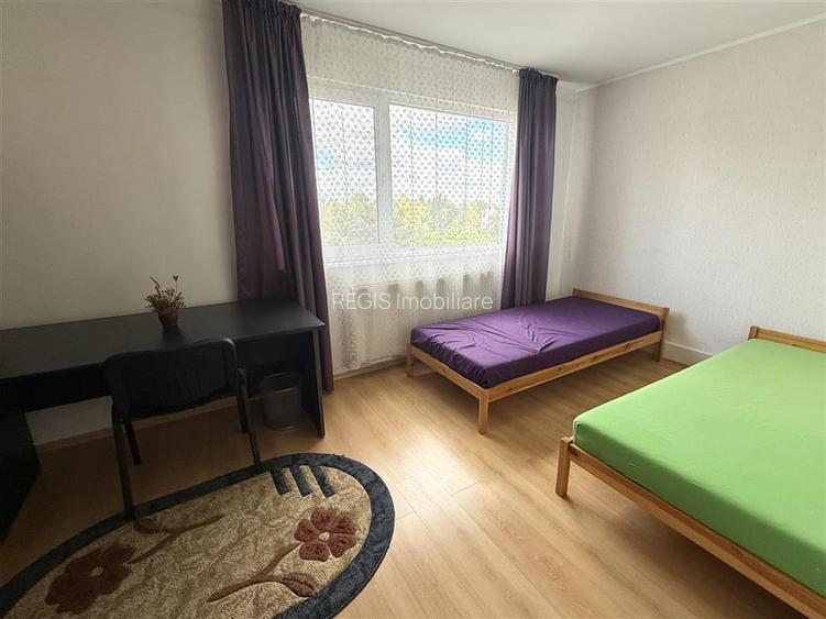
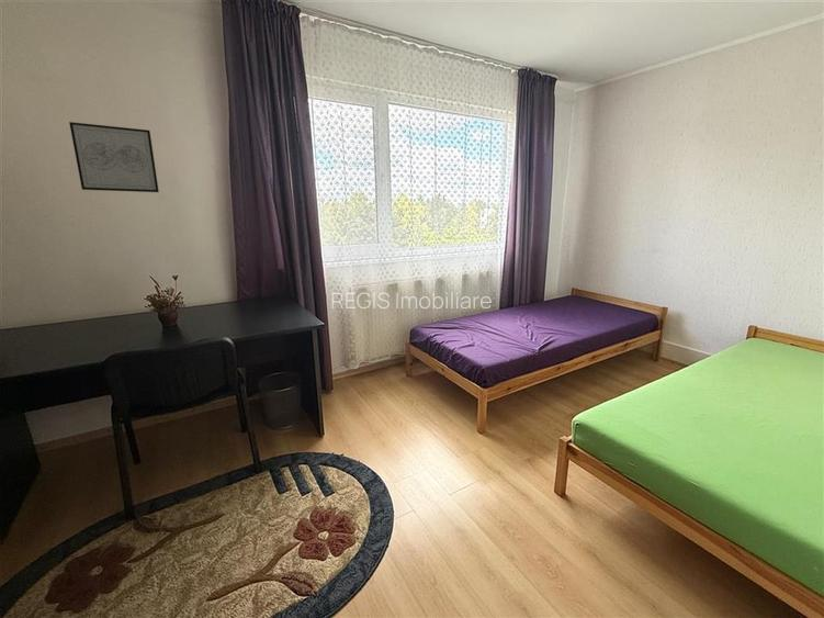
+ wall art [68,121,160,193]
